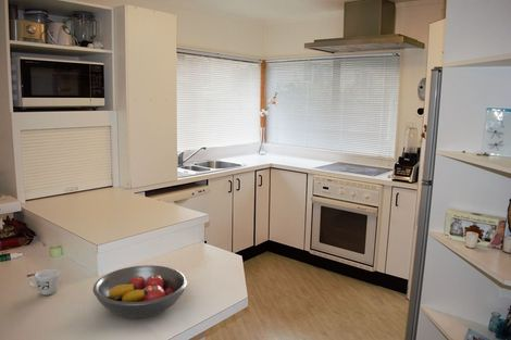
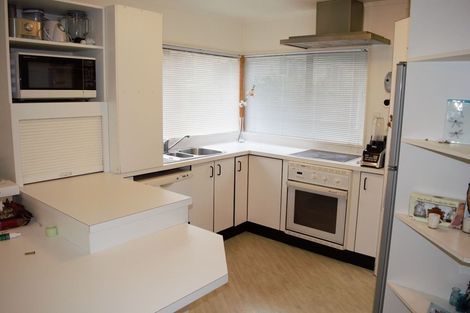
- mug [26,268,61,297]
- fruit bowl [92,264,188,319]
